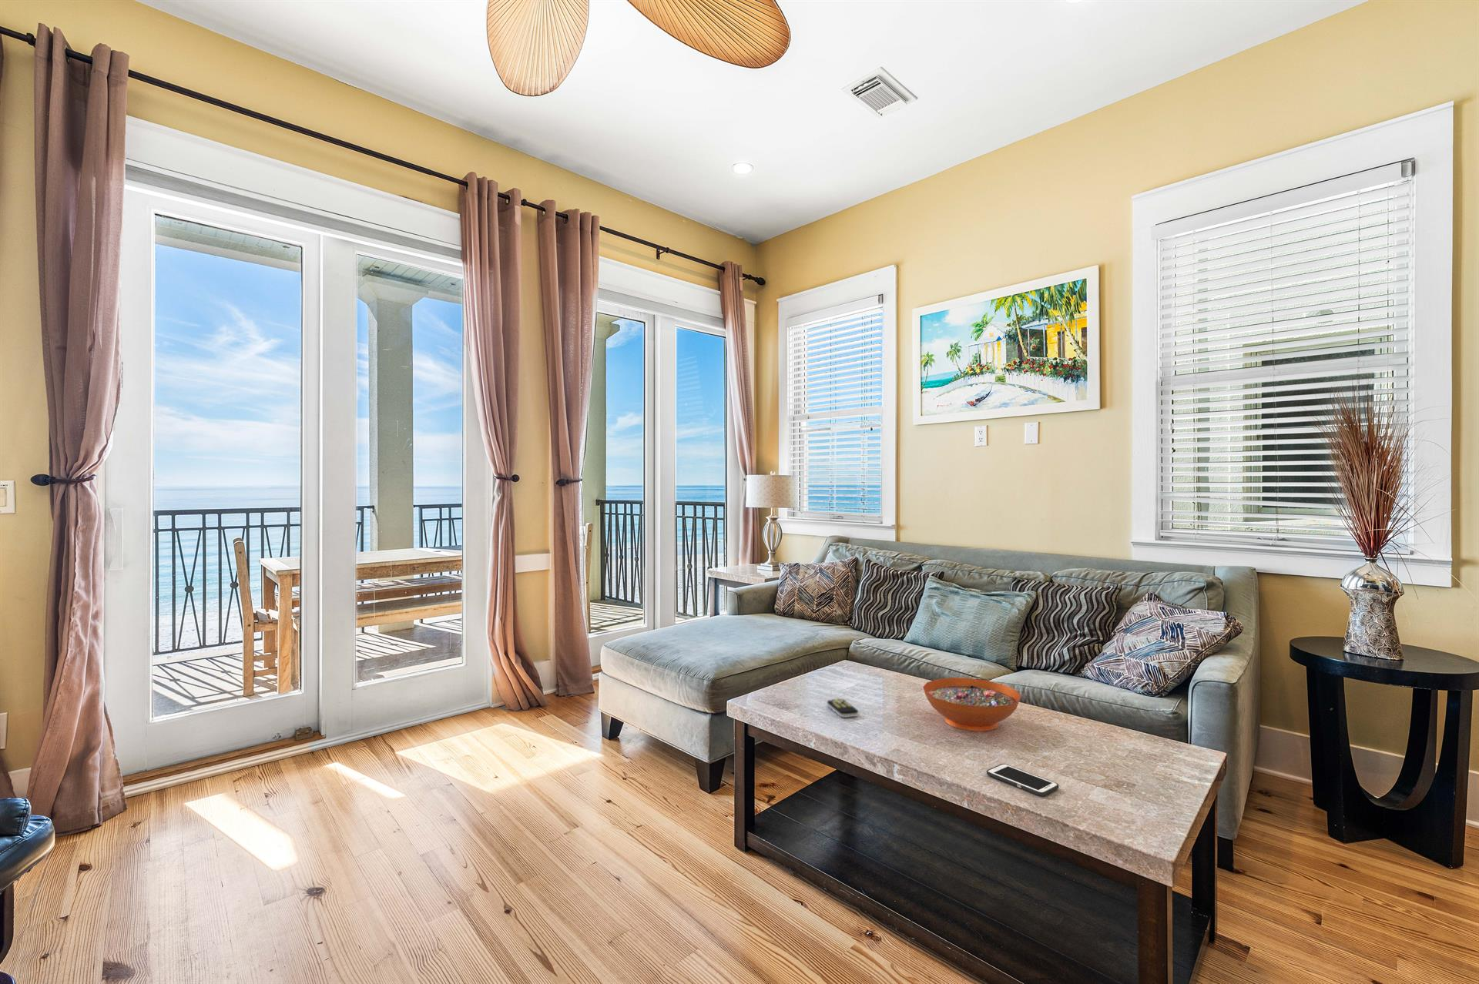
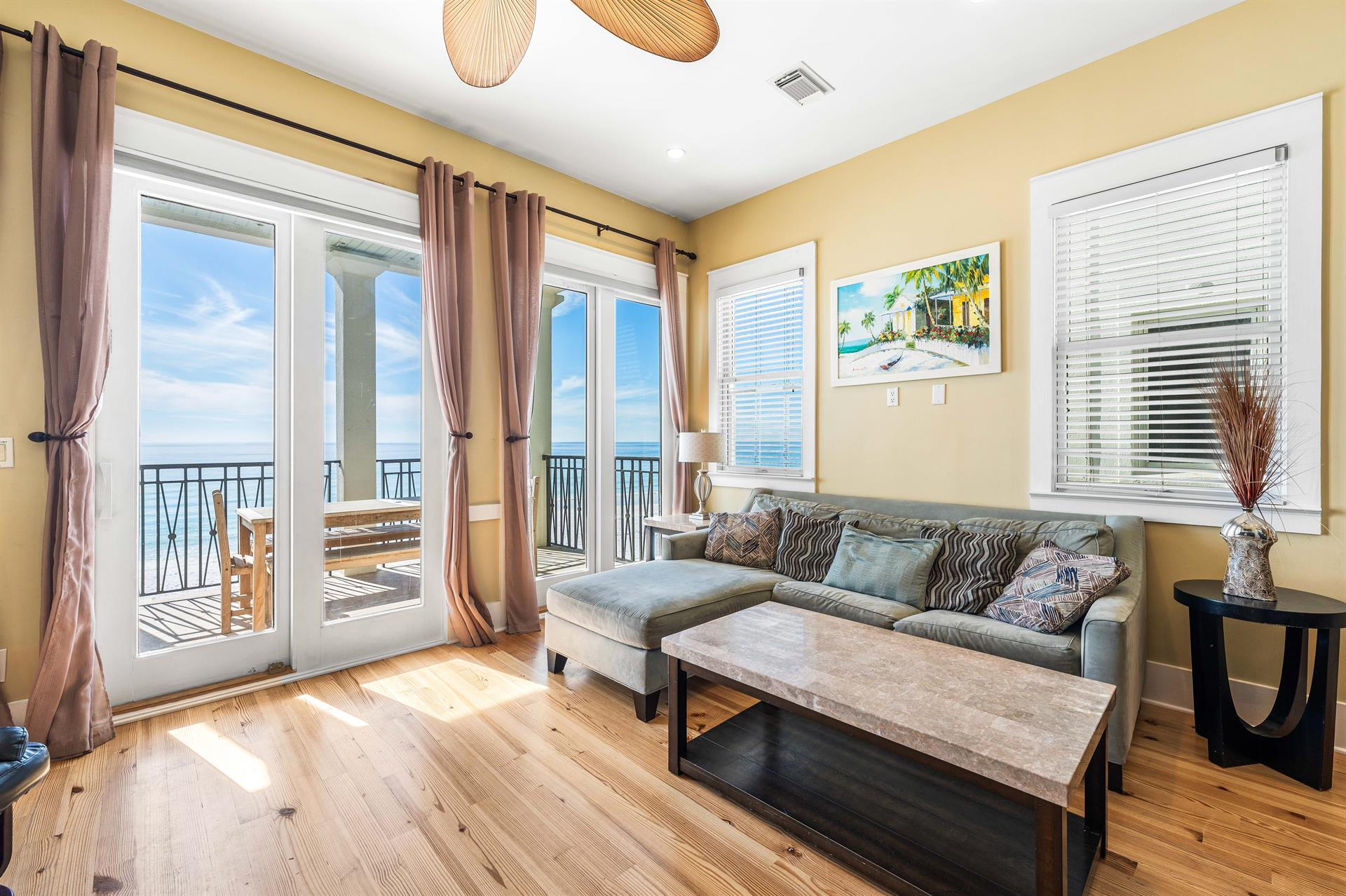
- decorative bowl [922,677,1022,733]
- cell phone [986,763,1059,797]
- remote control [826,697,859,718]
